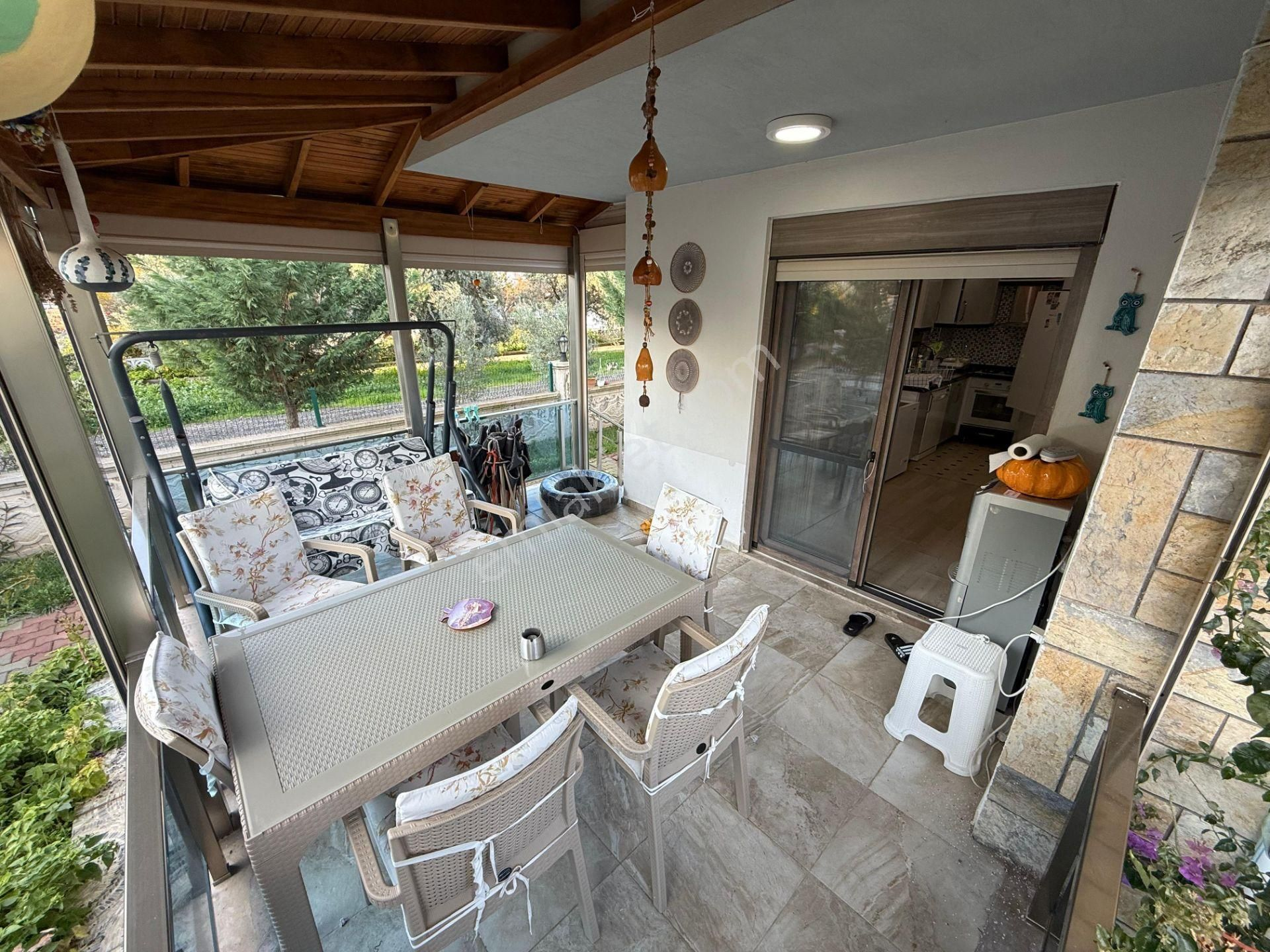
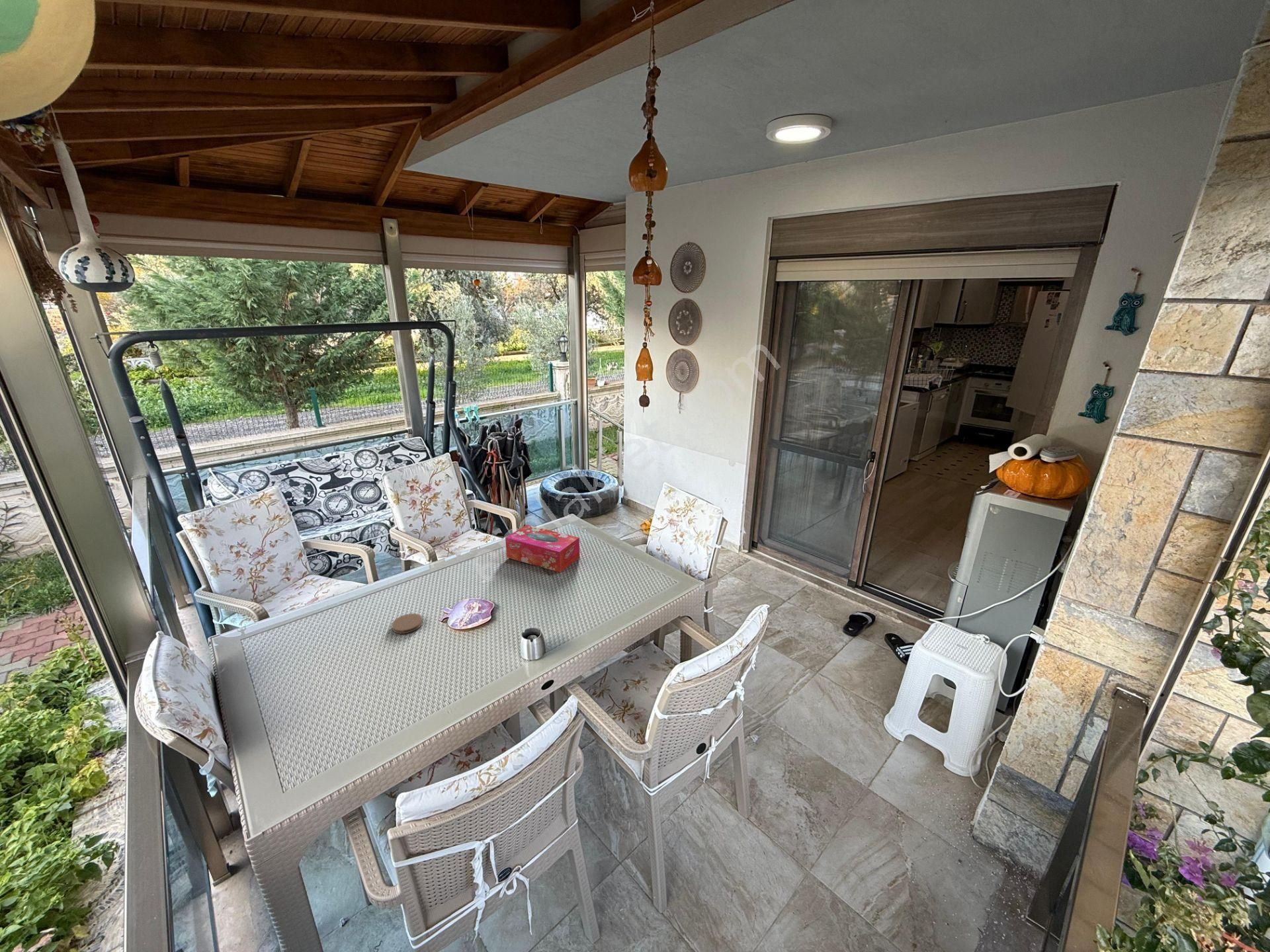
+ coaster [391,613,423,635]
+ tissue box [505,524,580,573]
